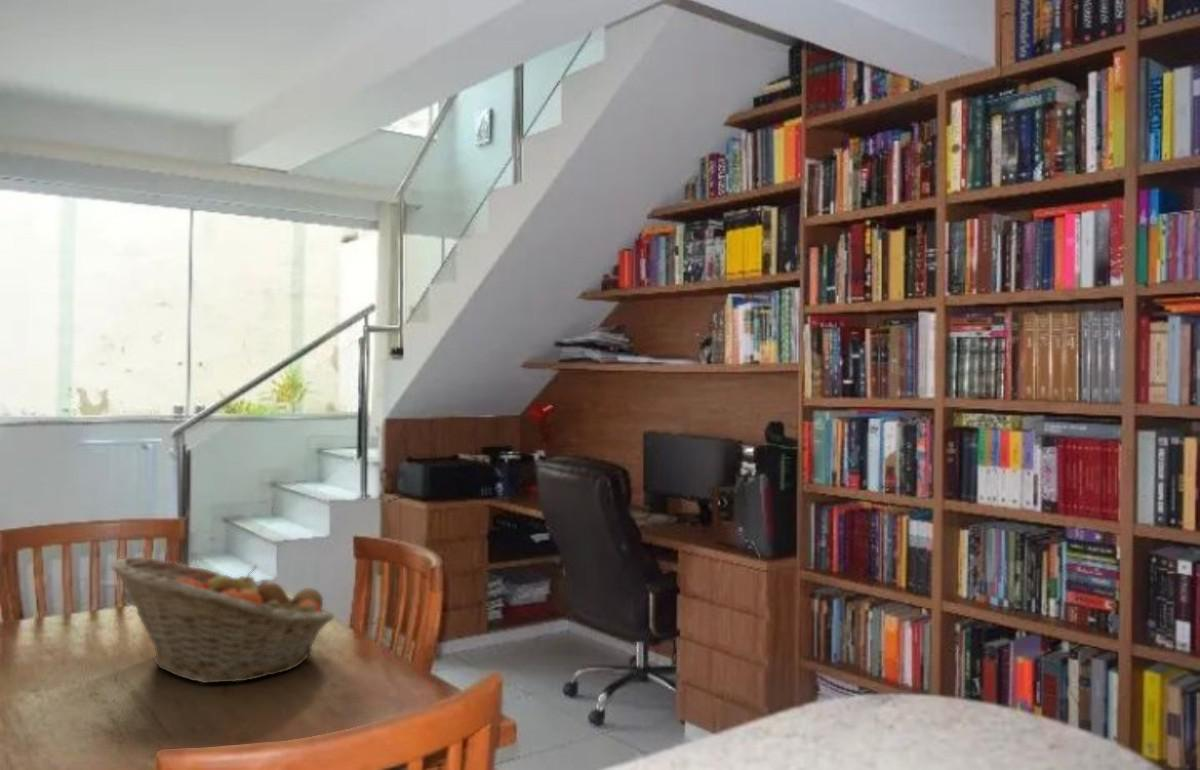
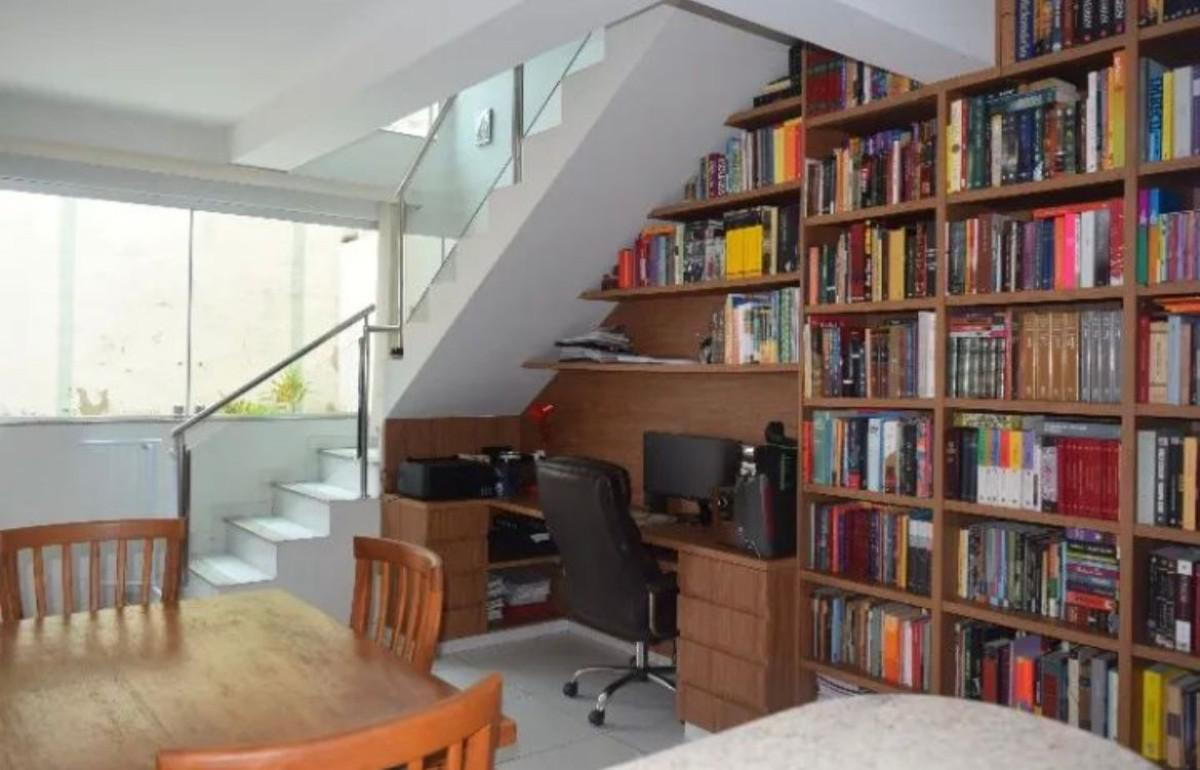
- fruit basket [111,556,335,684]
